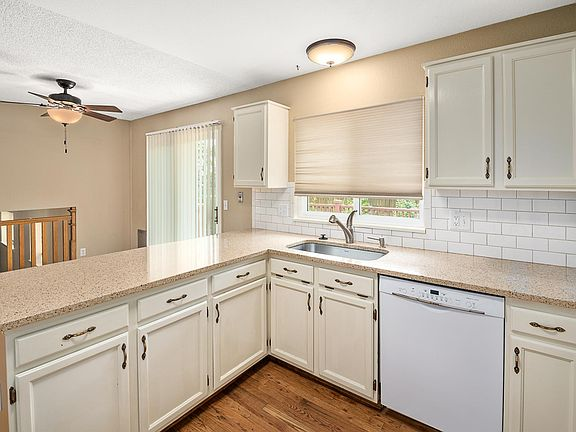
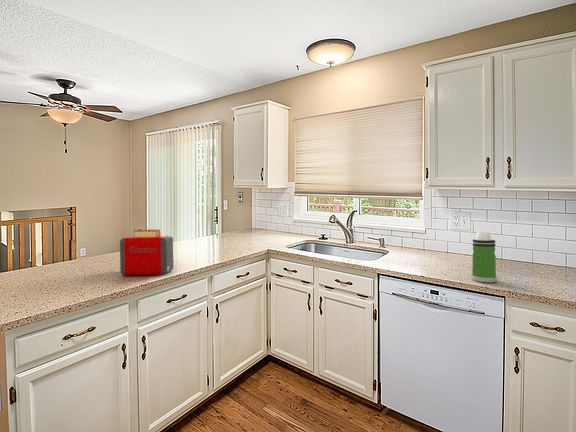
+ water bottle [471,231,498,283]
+ toaster [119,228,174,276]
